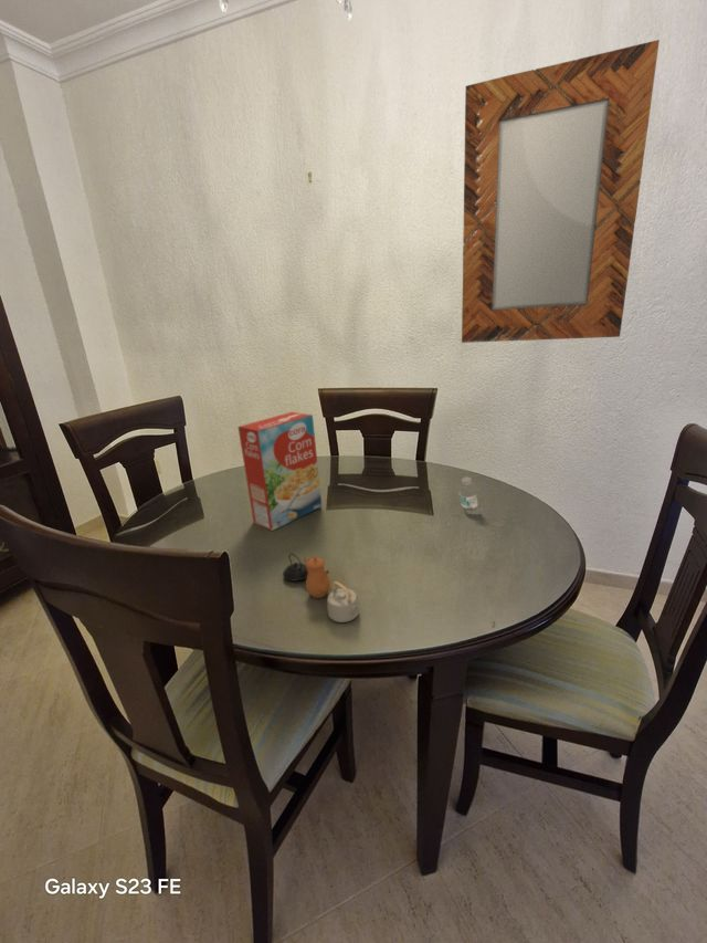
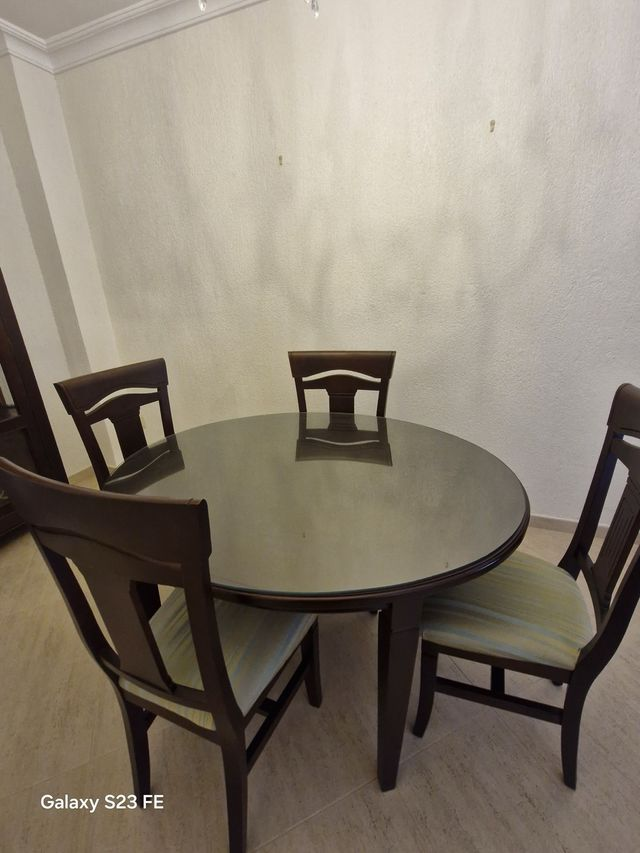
- cereal box [236,410,323,532]
- home mirror [461,39,661,344]
- jar [458,475,478,510]
- teapot [282,553,360,624]
